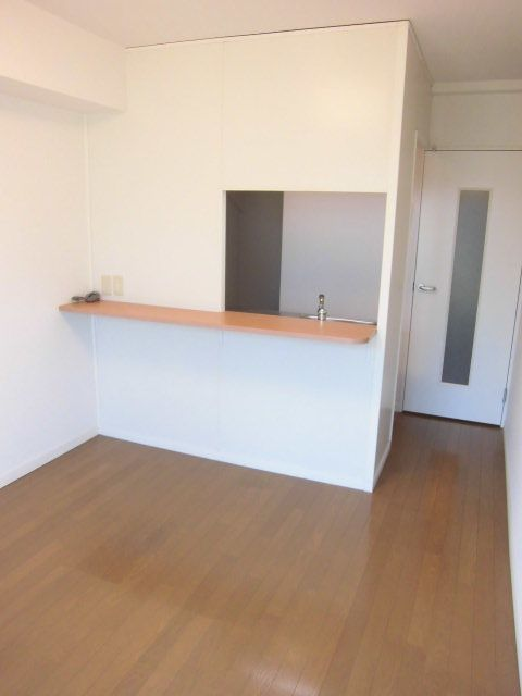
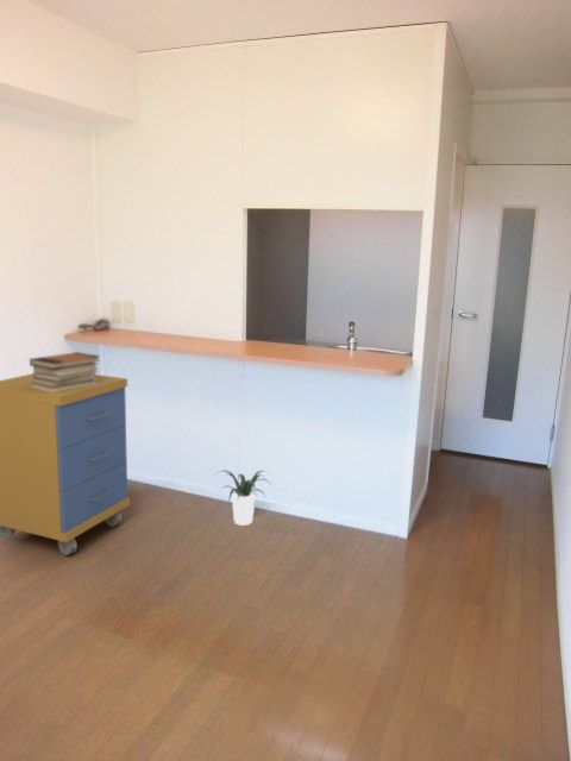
+ book stack [29,351,102,392]
+ potted plant [215,468,272,527]
+ storage cabinet [0,372,131,556]
